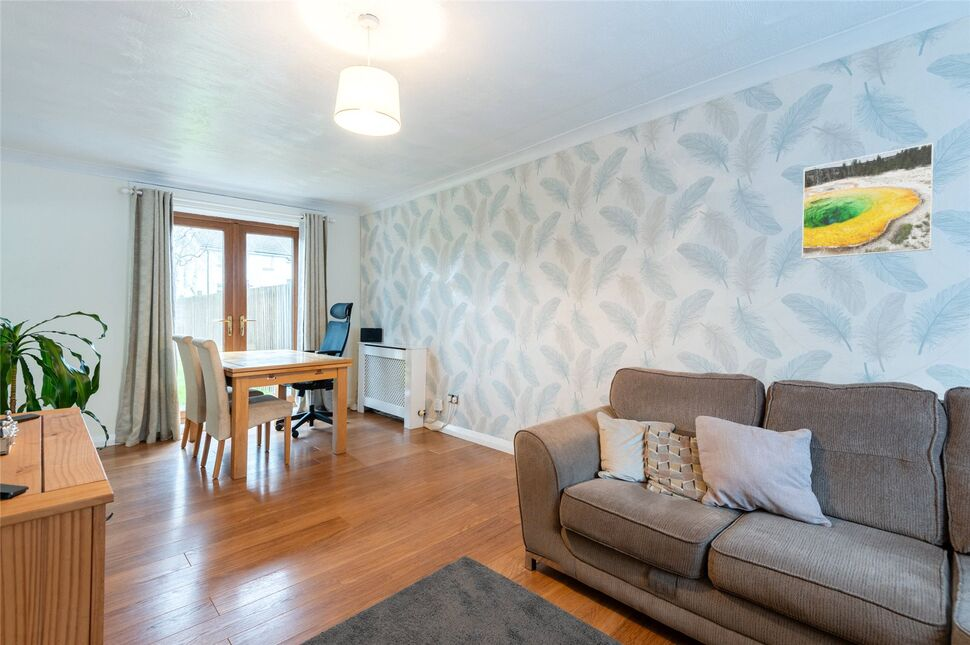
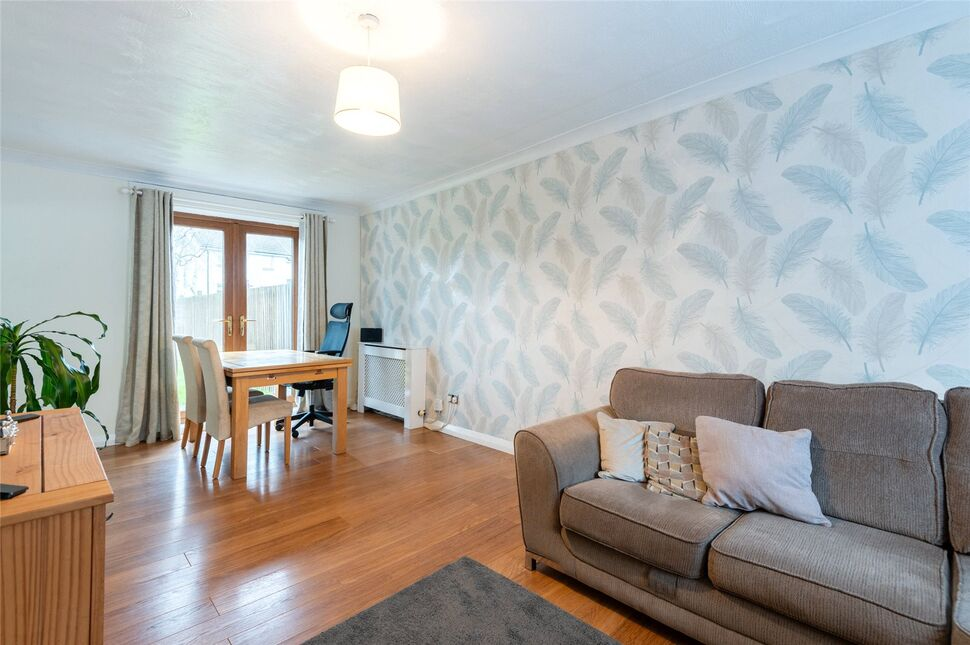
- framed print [801,142,935,260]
